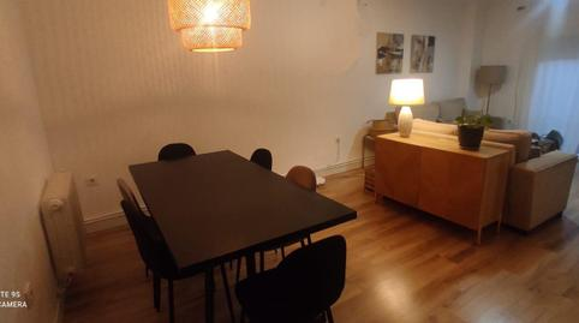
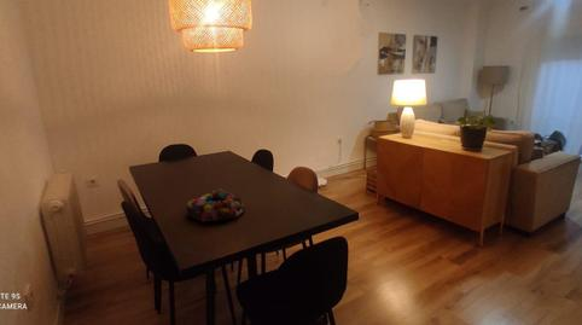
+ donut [186,187,245,222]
